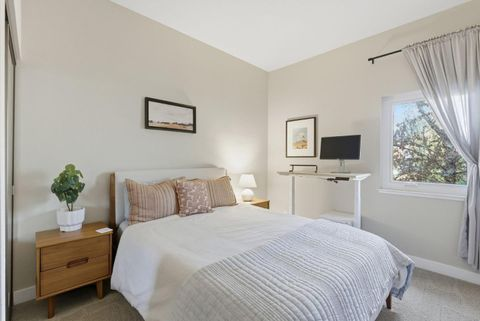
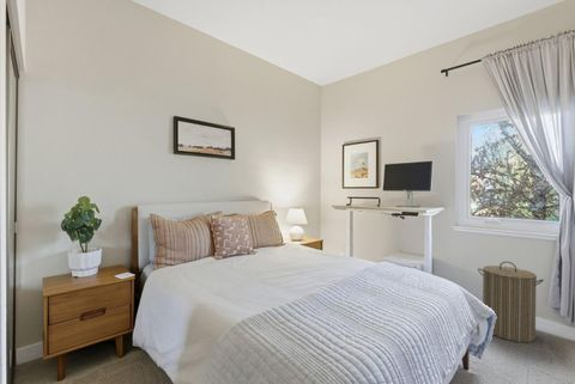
+ laundry hamper [477,261,545,343]
